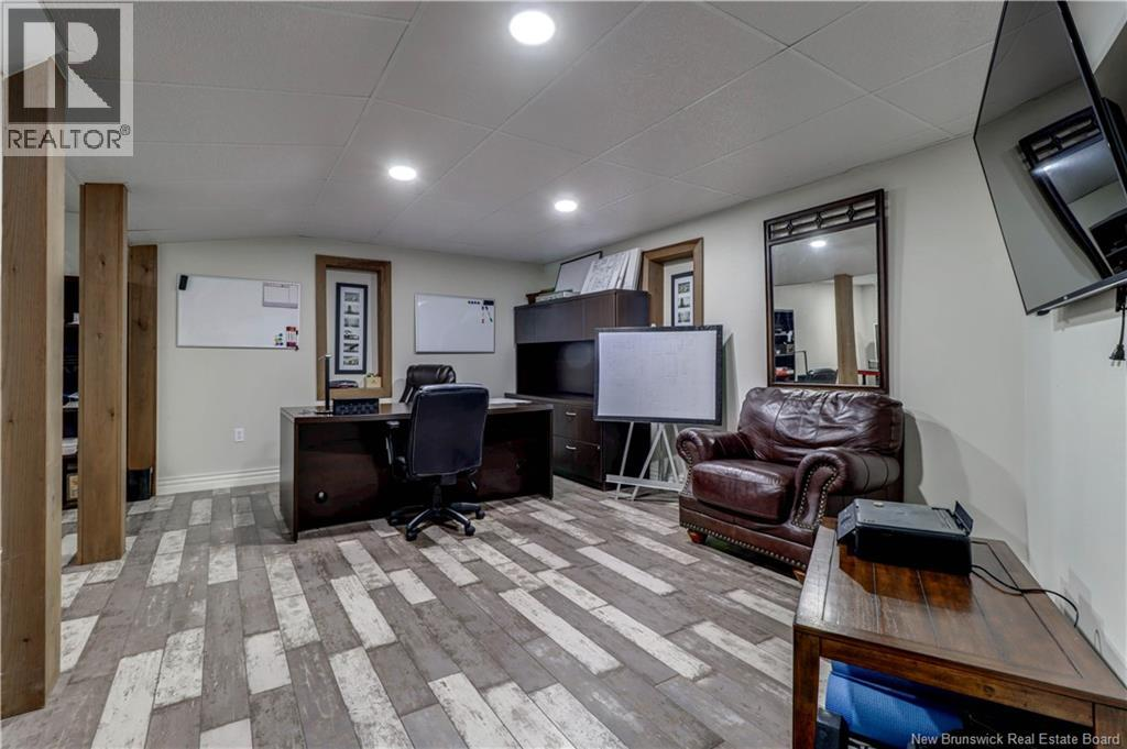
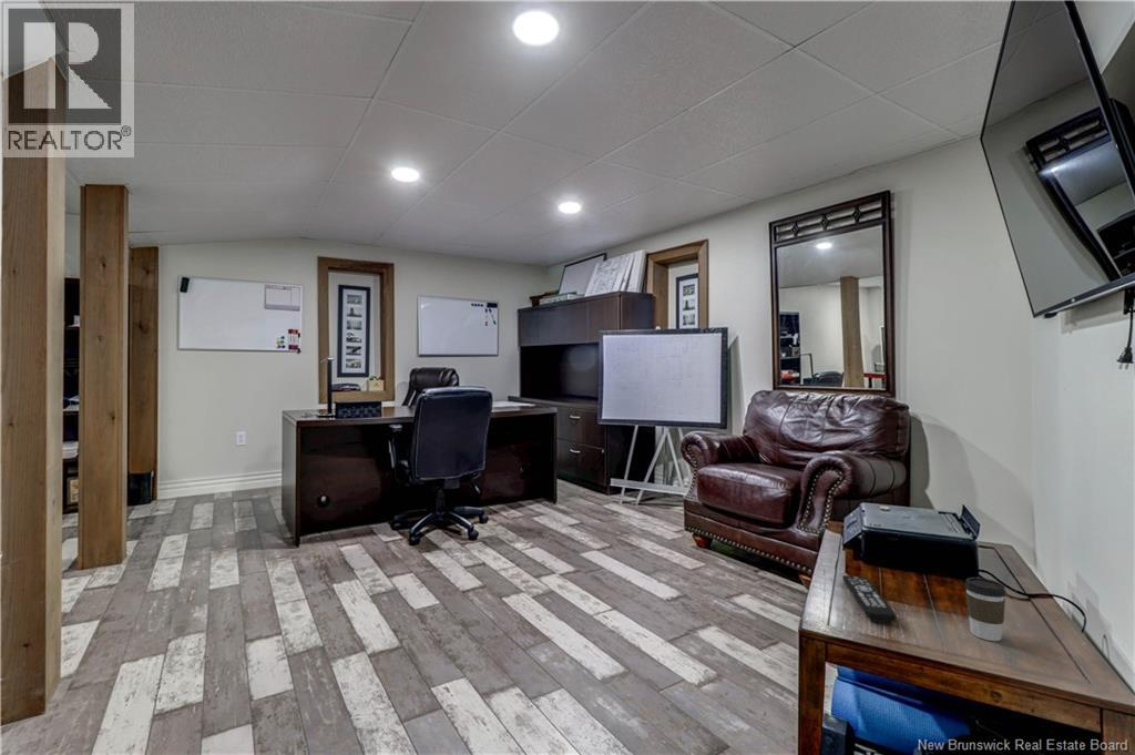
+ coffee cup [963,577,1008,642]
+ remote control [841,574,898,624]
